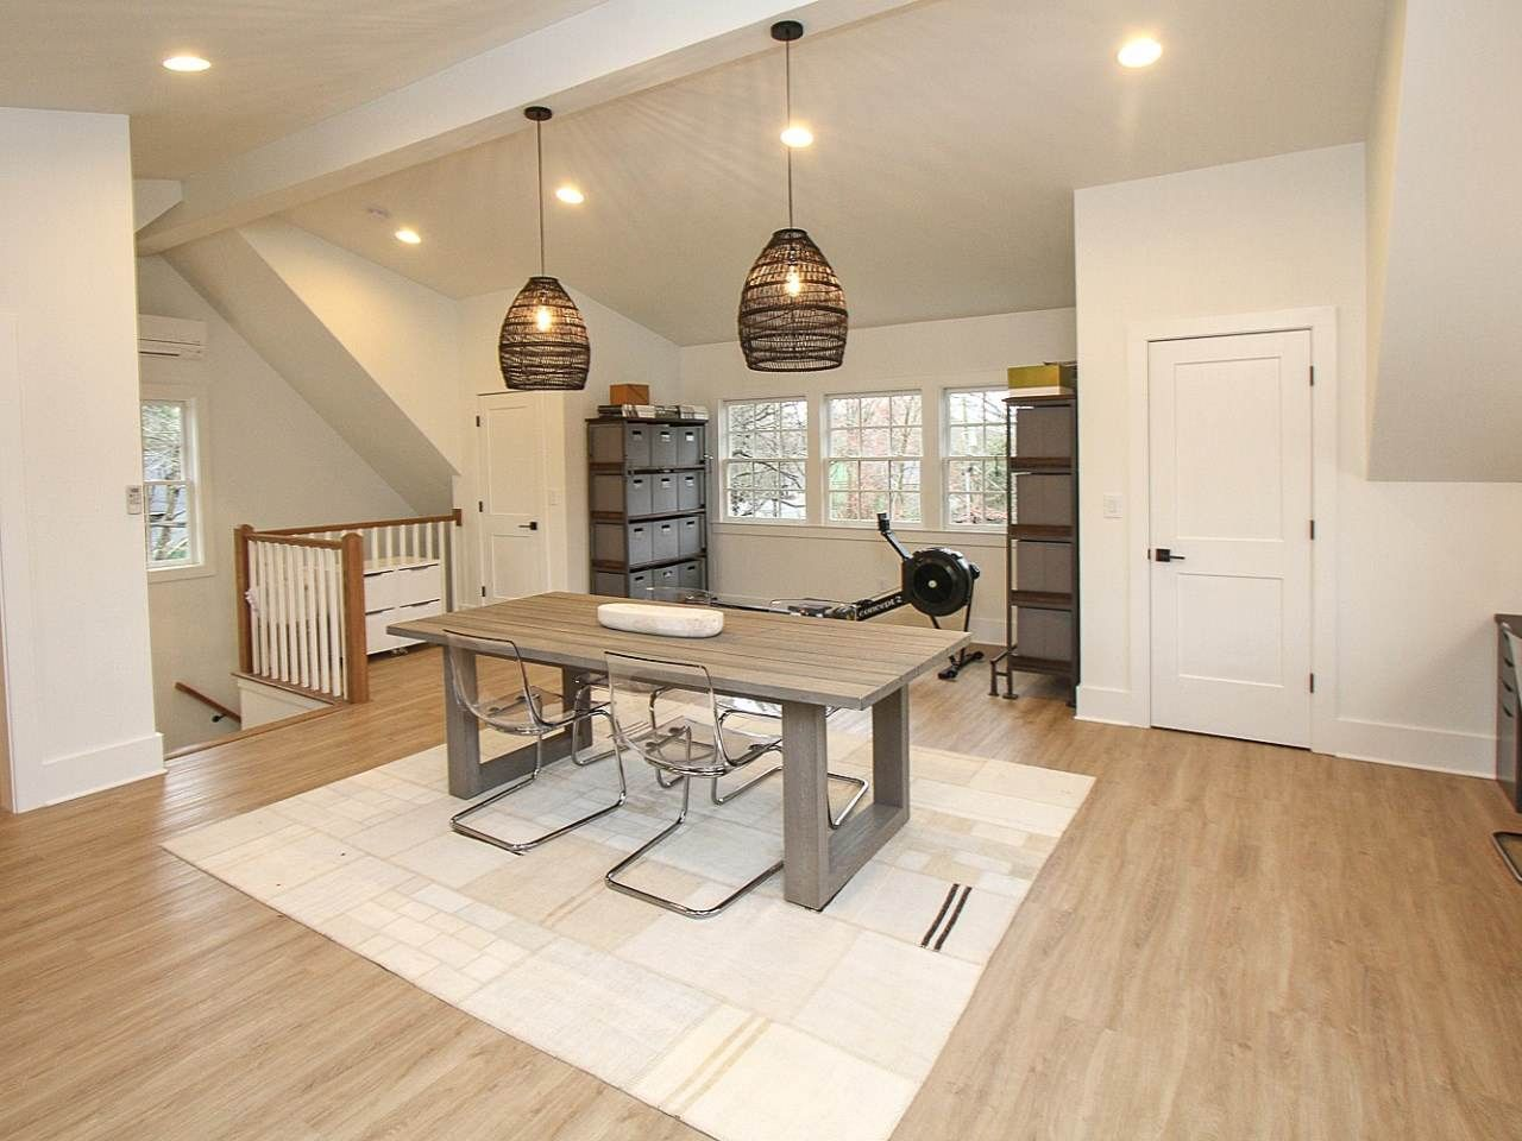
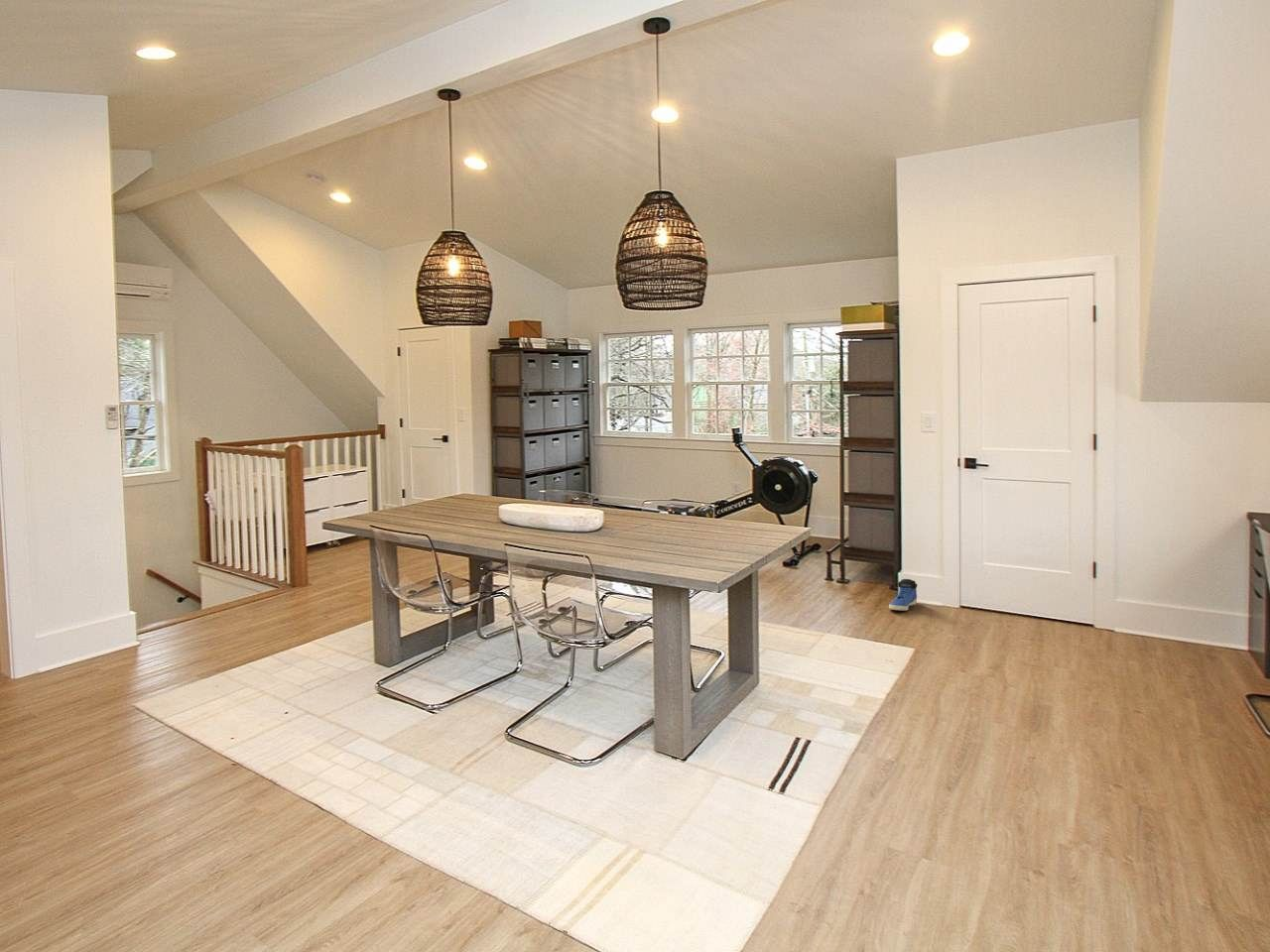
+ sneaker [888,578,918,612]
